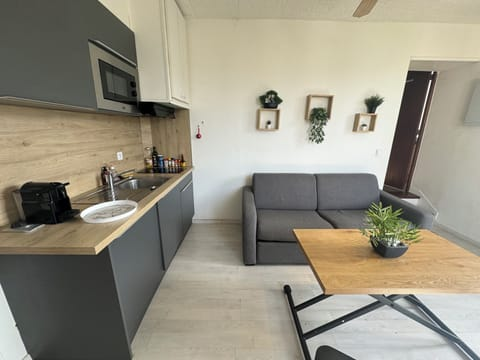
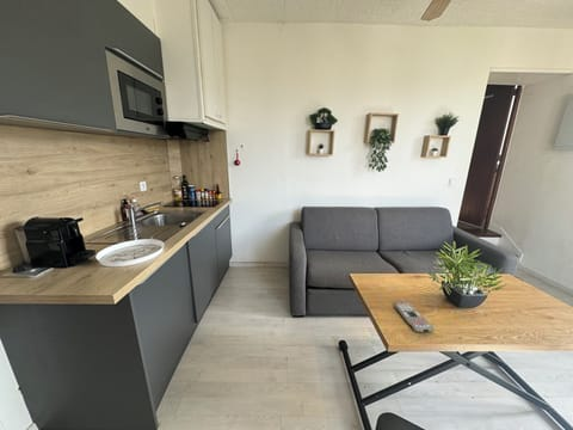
+ remote control [394,301,435,333]
